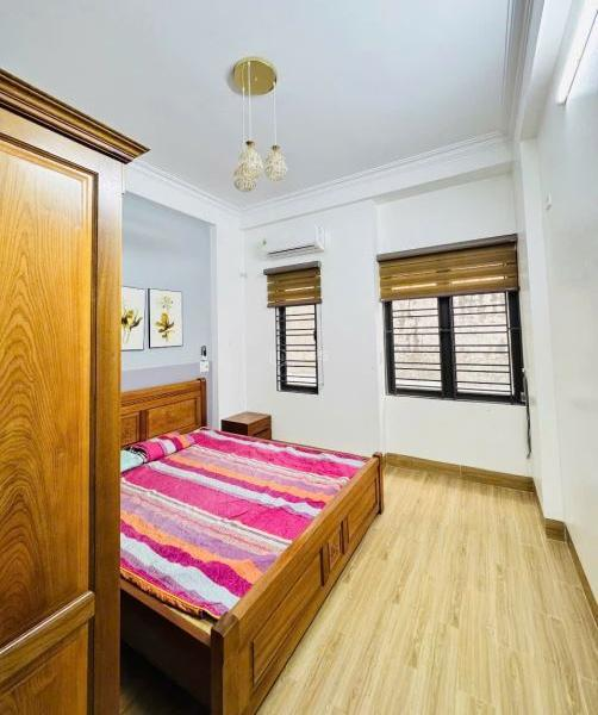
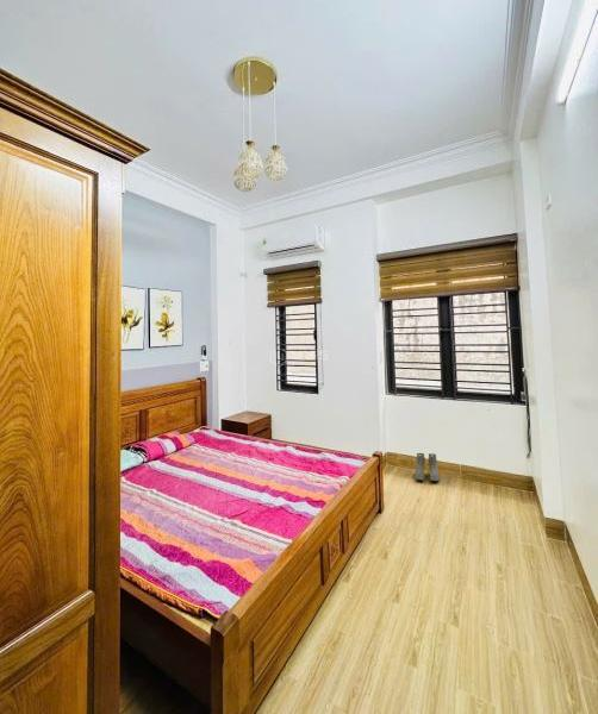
+ boots [415,452,440,482]
